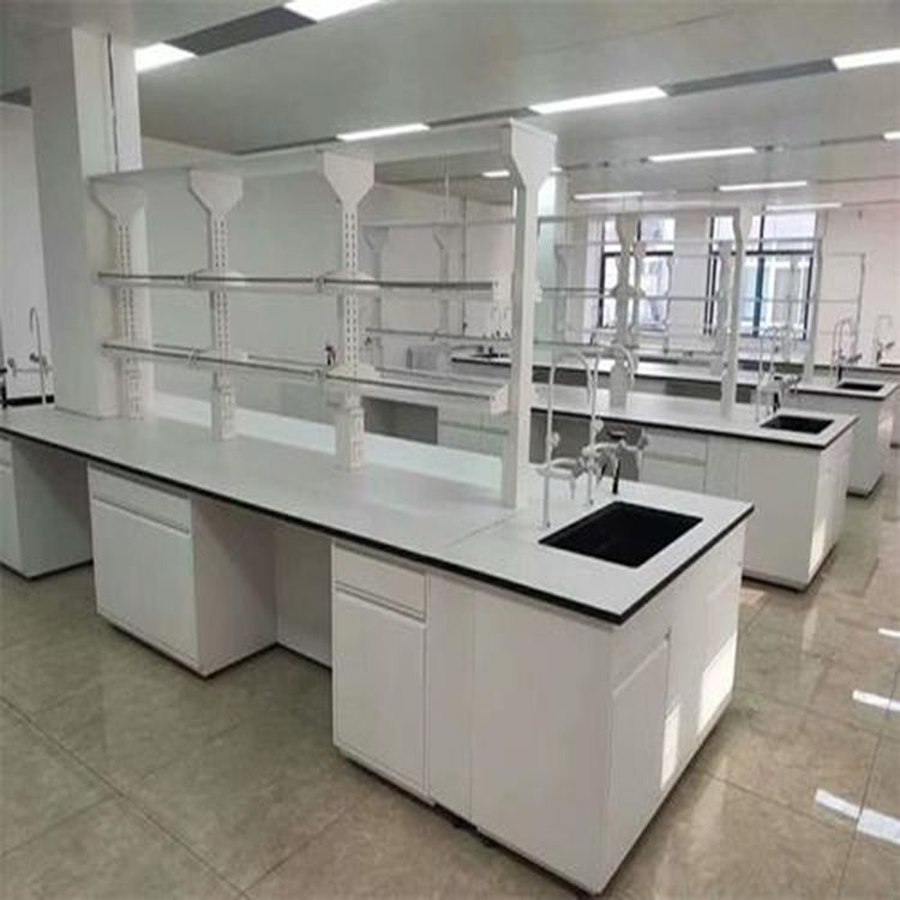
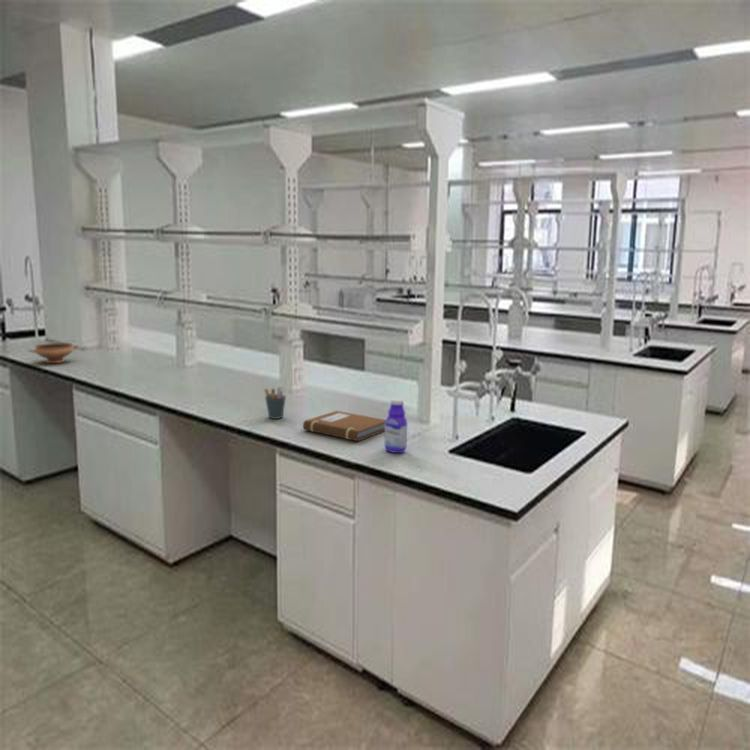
+ pen holder [263,386,287,420]
+ notebook [302,410,386,442]
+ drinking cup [27,342,80,364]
+ bottle [384,397,408,454]
